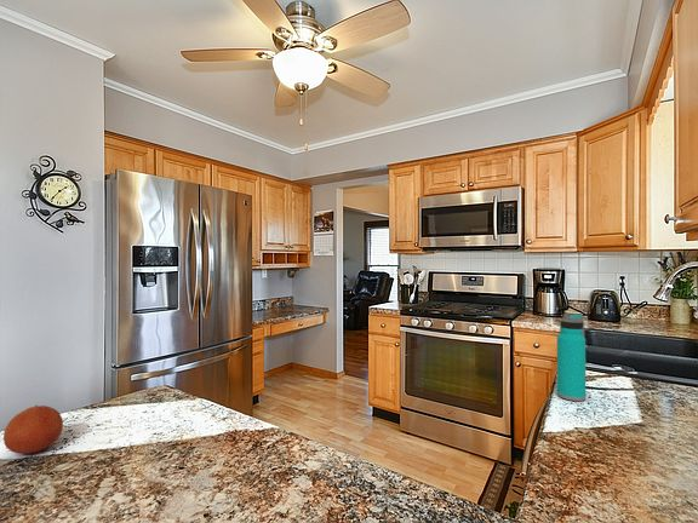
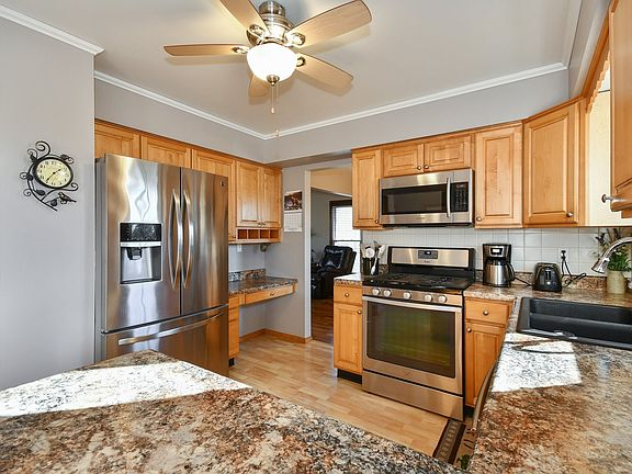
- fruit [2,404,64,455]
- water bottle [556,312,587,402]
